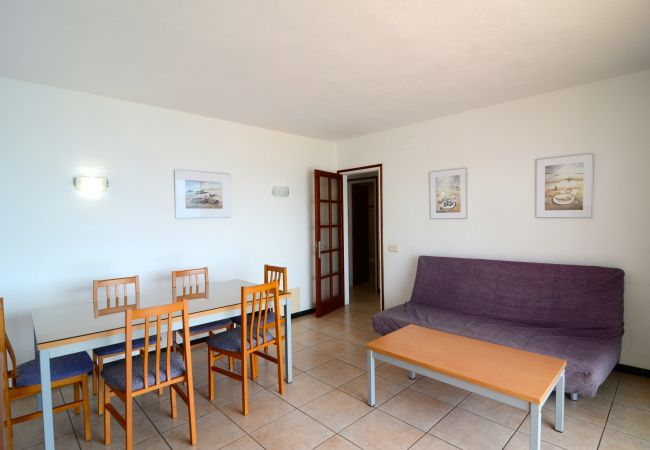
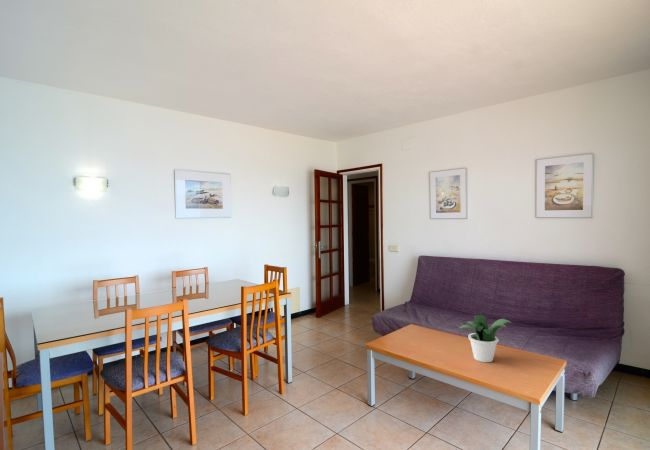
+ potted plant [459,314,513,363]
